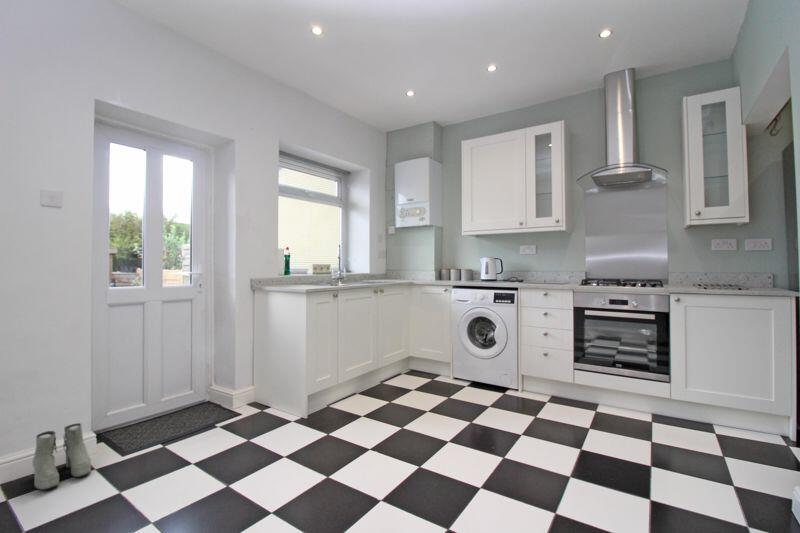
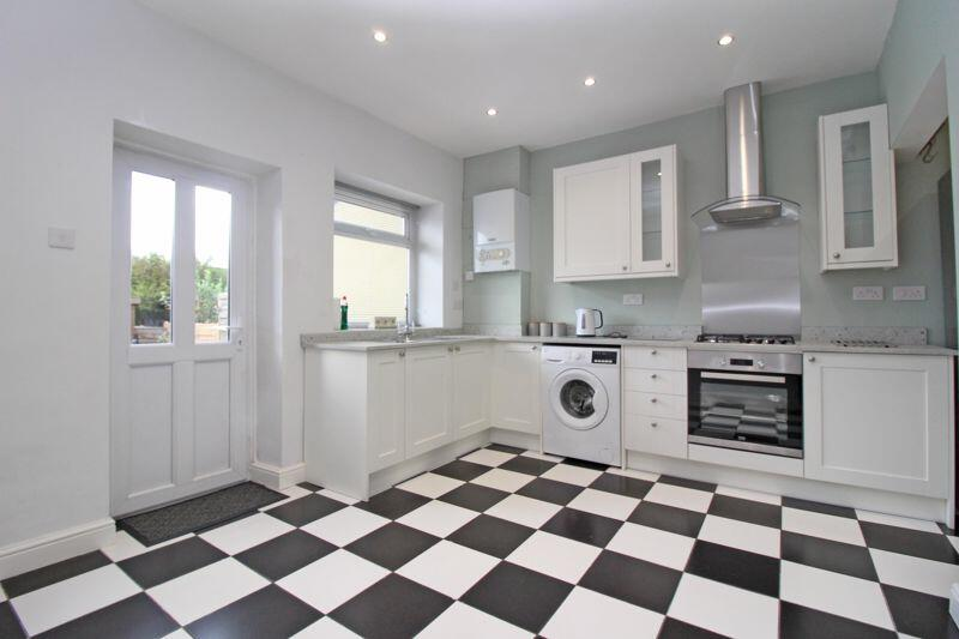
- boots [32,422,92,491]
